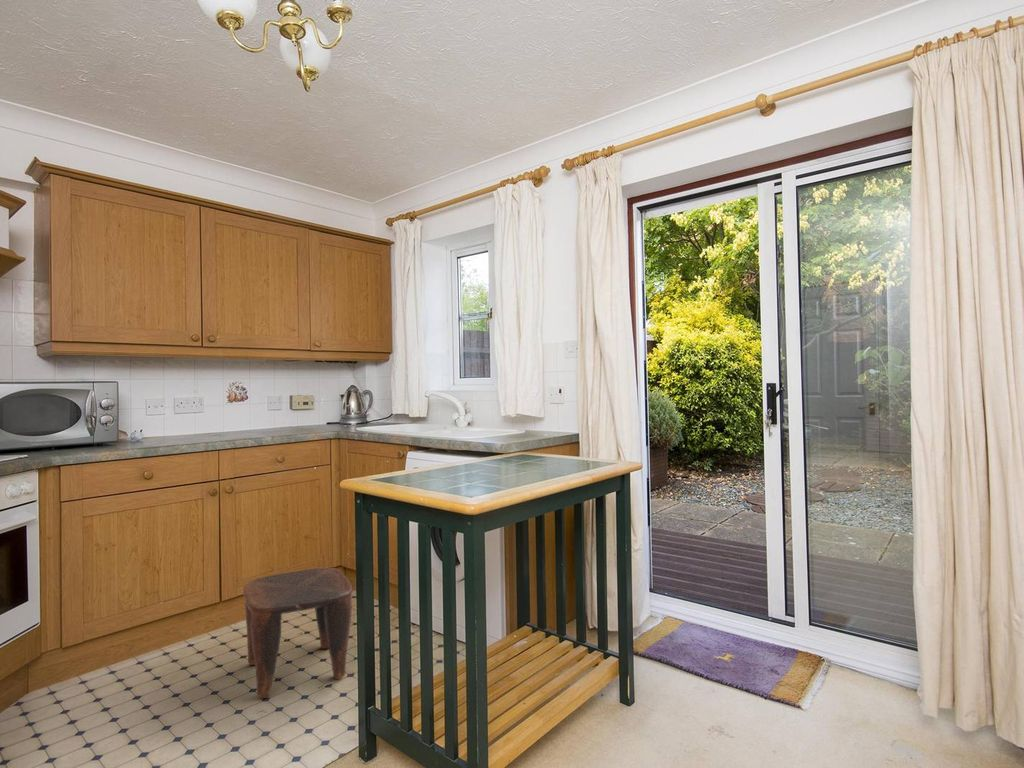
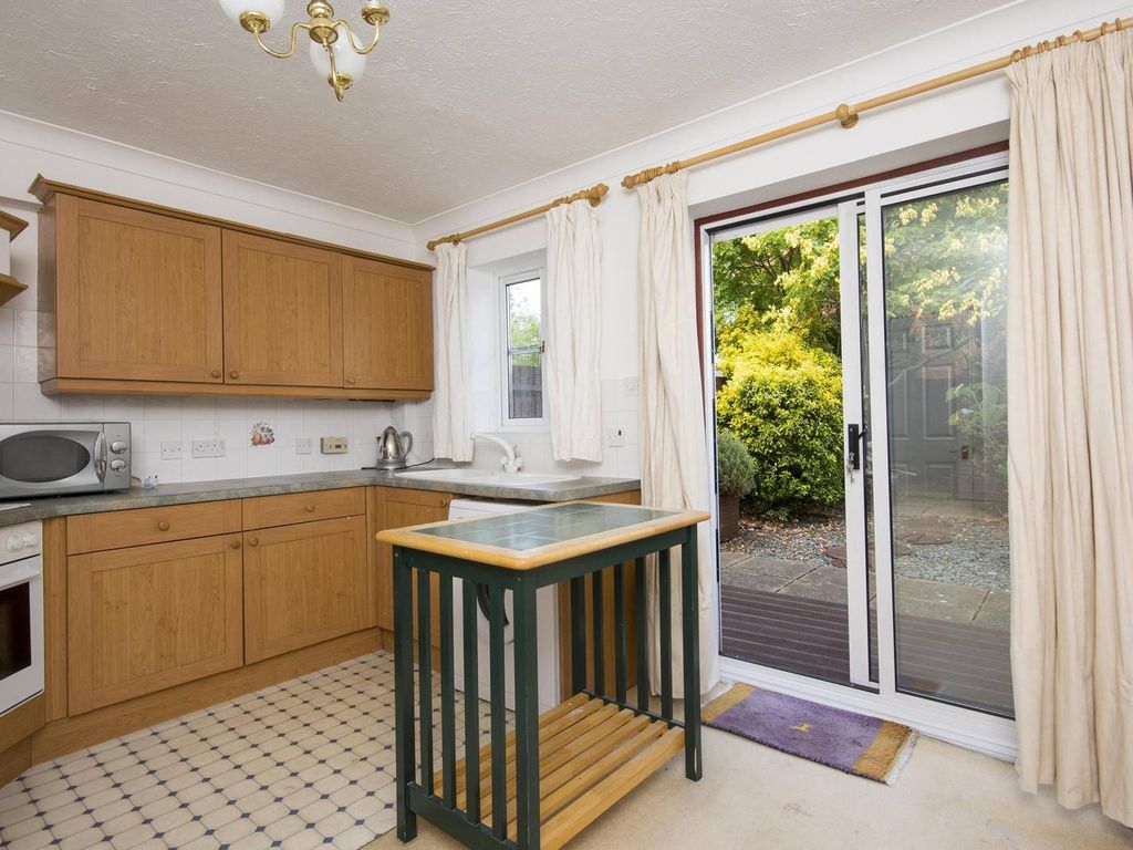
- stool [242,567,353,699]
